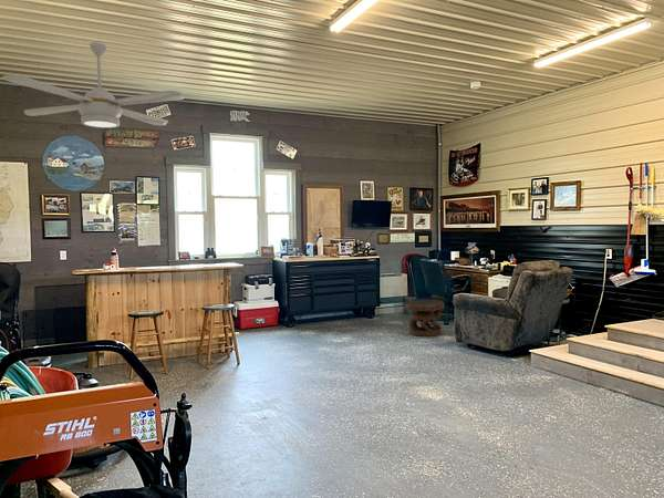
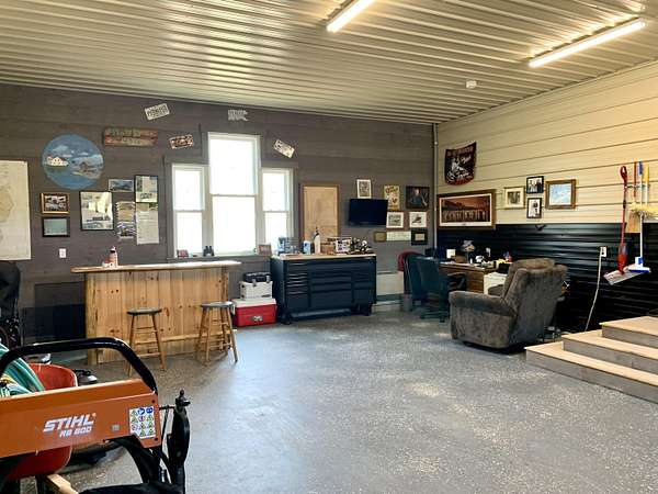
- side table [403,298,445,338]
- ceiling fan [2,41,186,129]
